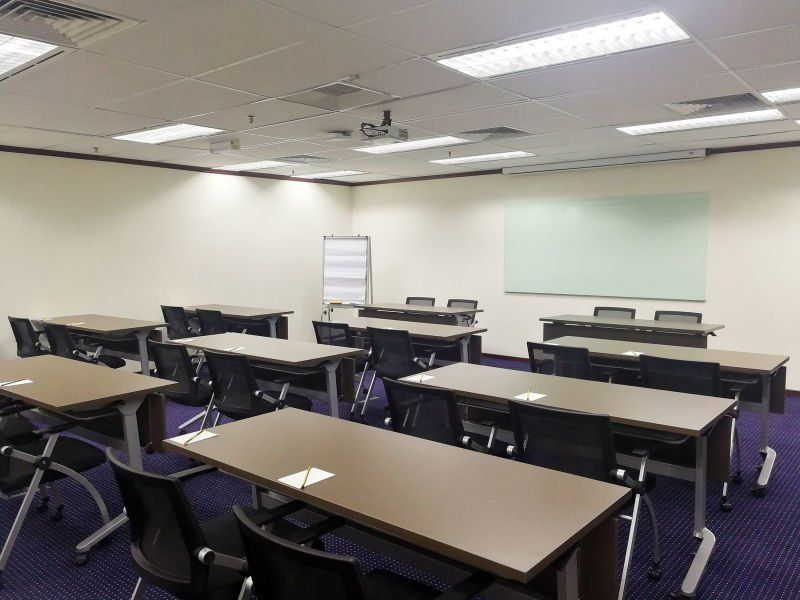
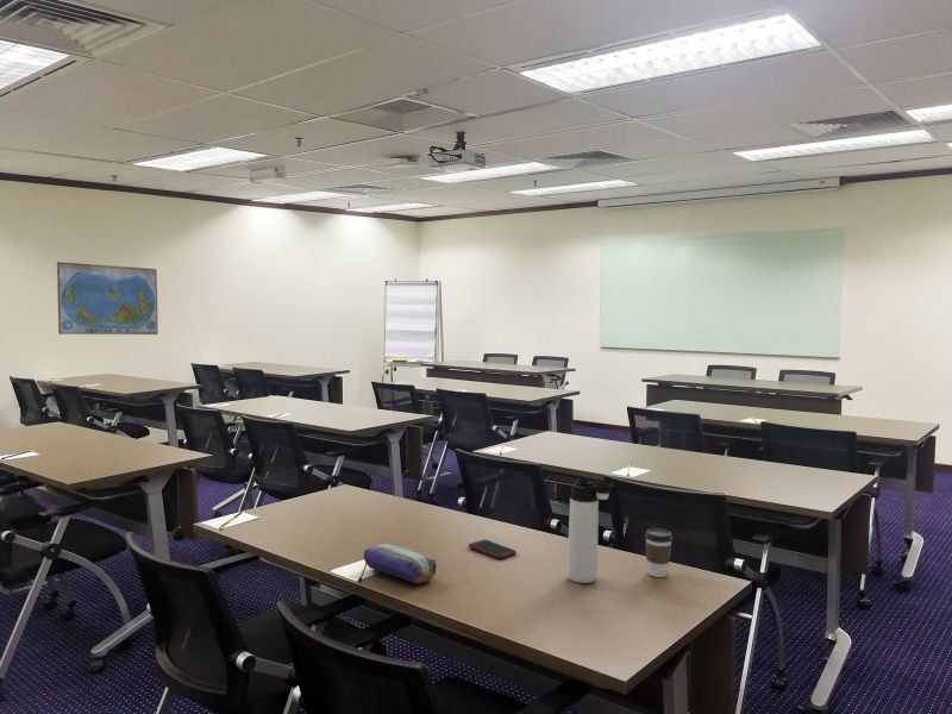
+ thermos bottle [566,478,614,584]
+ coffee cup [644,527,674,578]
+ world map [56,261,159,336]
+ cell phone [468,538,518,560]
+ pencil case [363,543,437,585]
